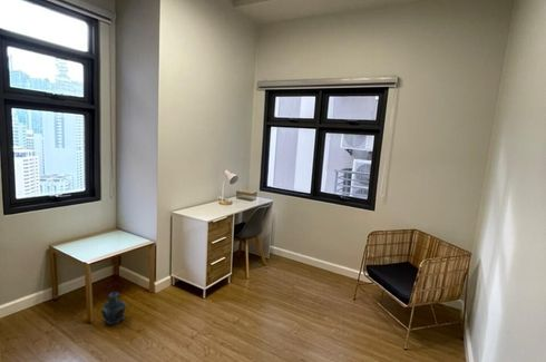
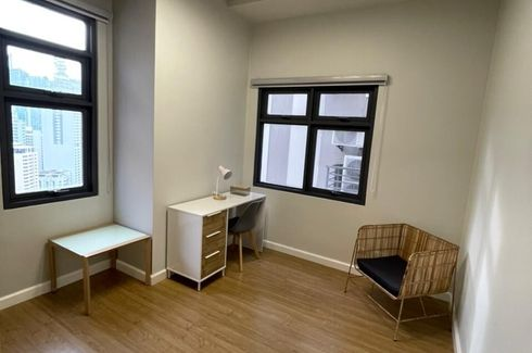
- lantern [100,282,127,325]
